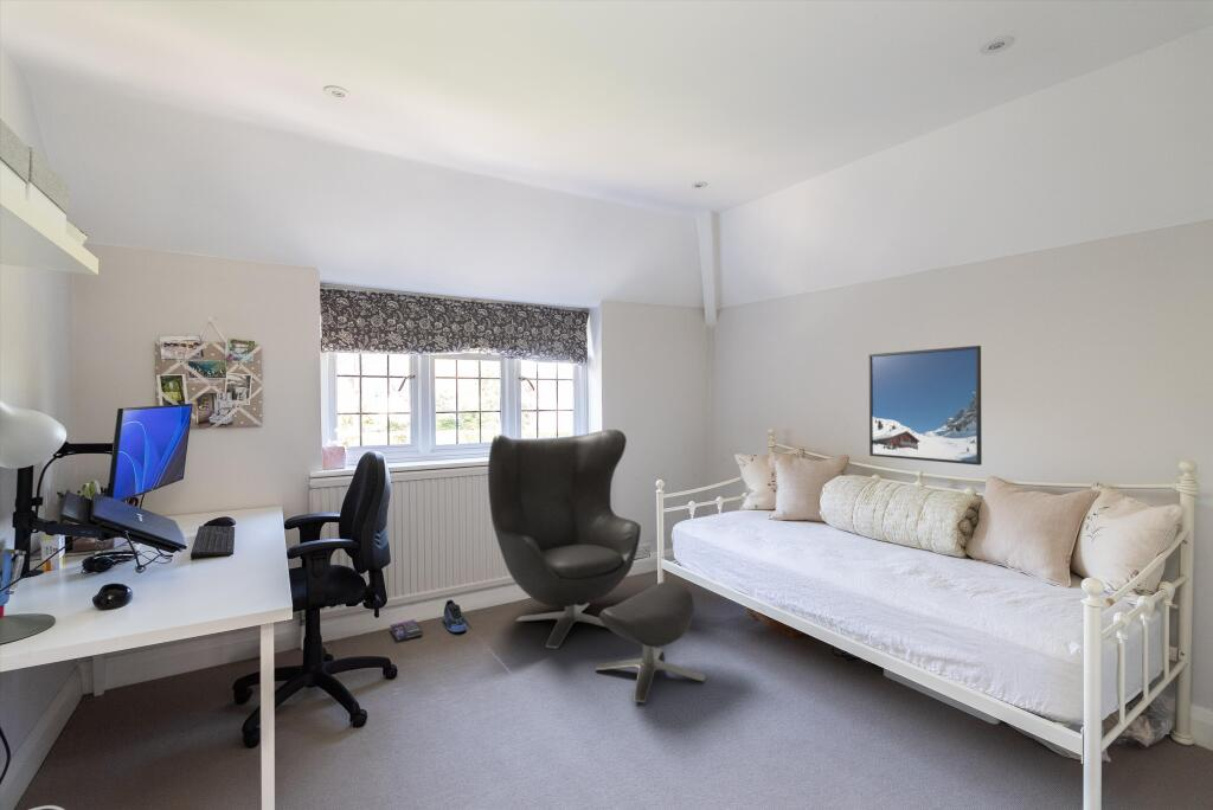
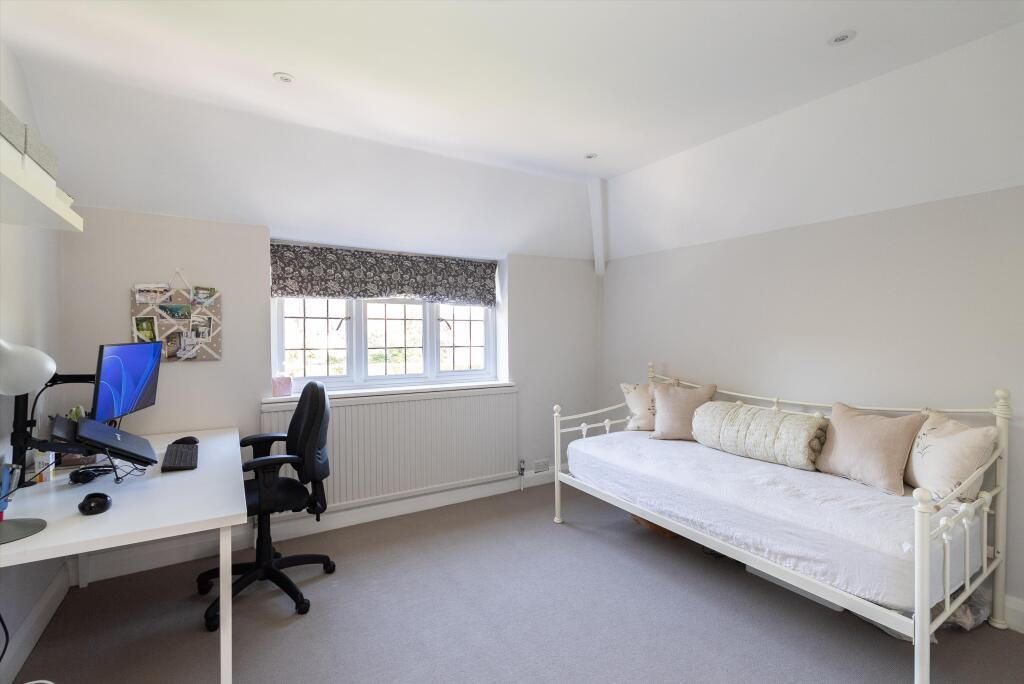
- ottoman [487,429,706,703]
- box [389,618,423,643]
- sneaker [443,599,468,634]
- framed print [868,345,983,467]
